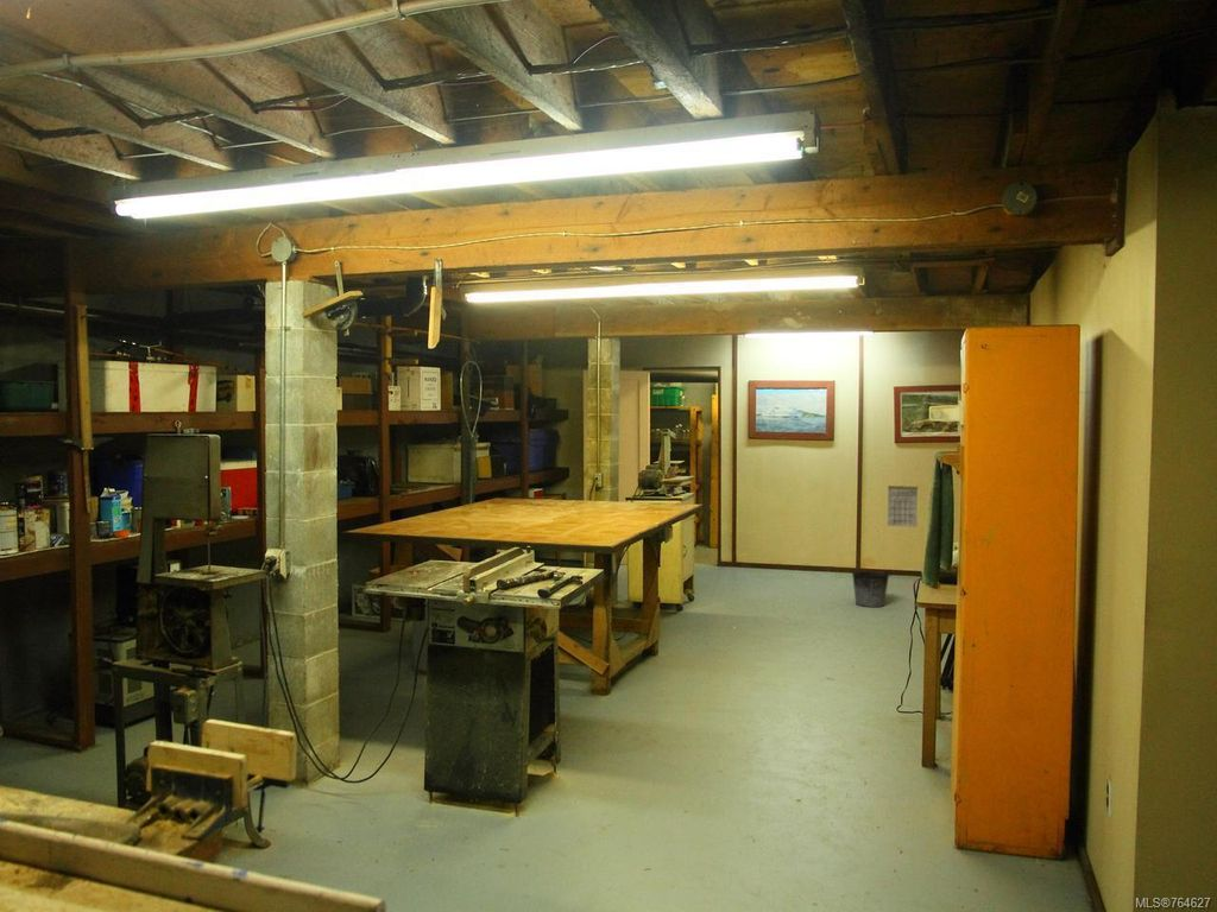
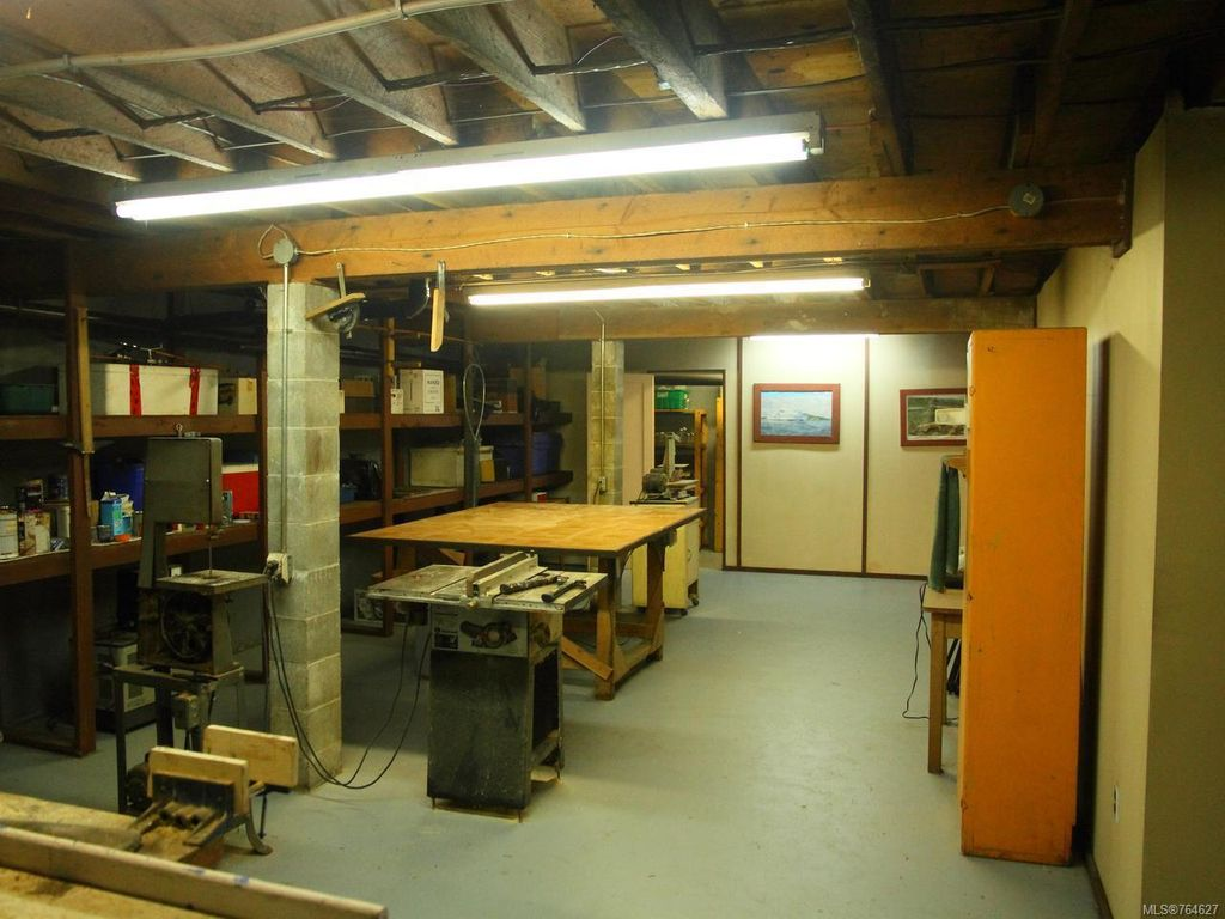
- calendar [887,480,919,528]
- bucket [851,570,893,608]
